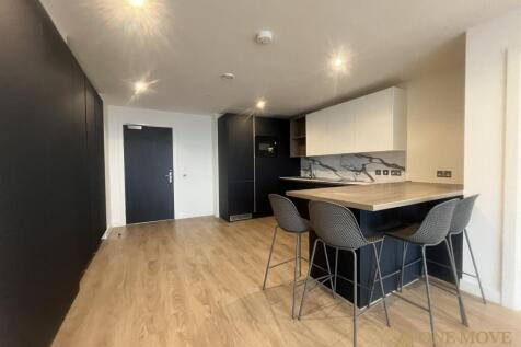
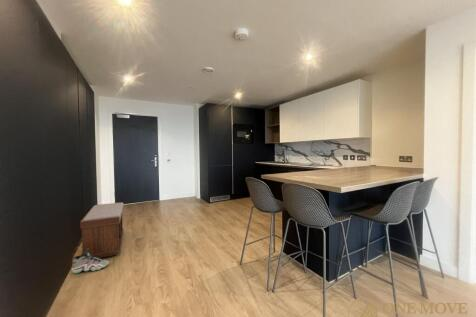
+ sneaker [71,248,110,274]
+ bench [79,202,125,259]
